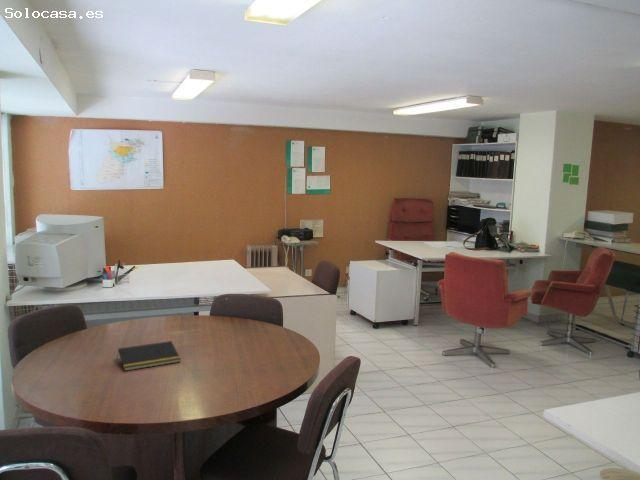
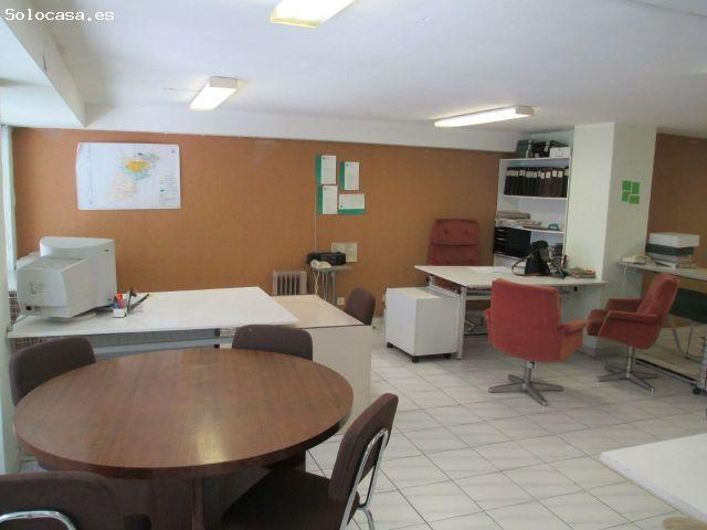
- notepad [116,340,182,372]
